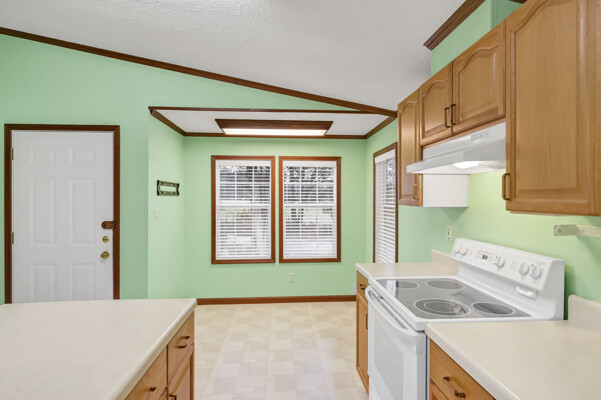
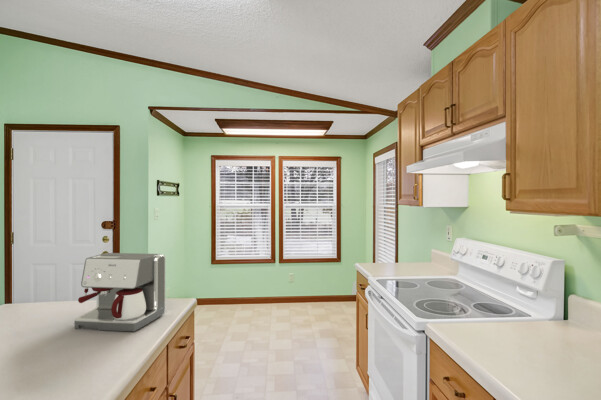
+ coffee maker [74,252,166,333]
